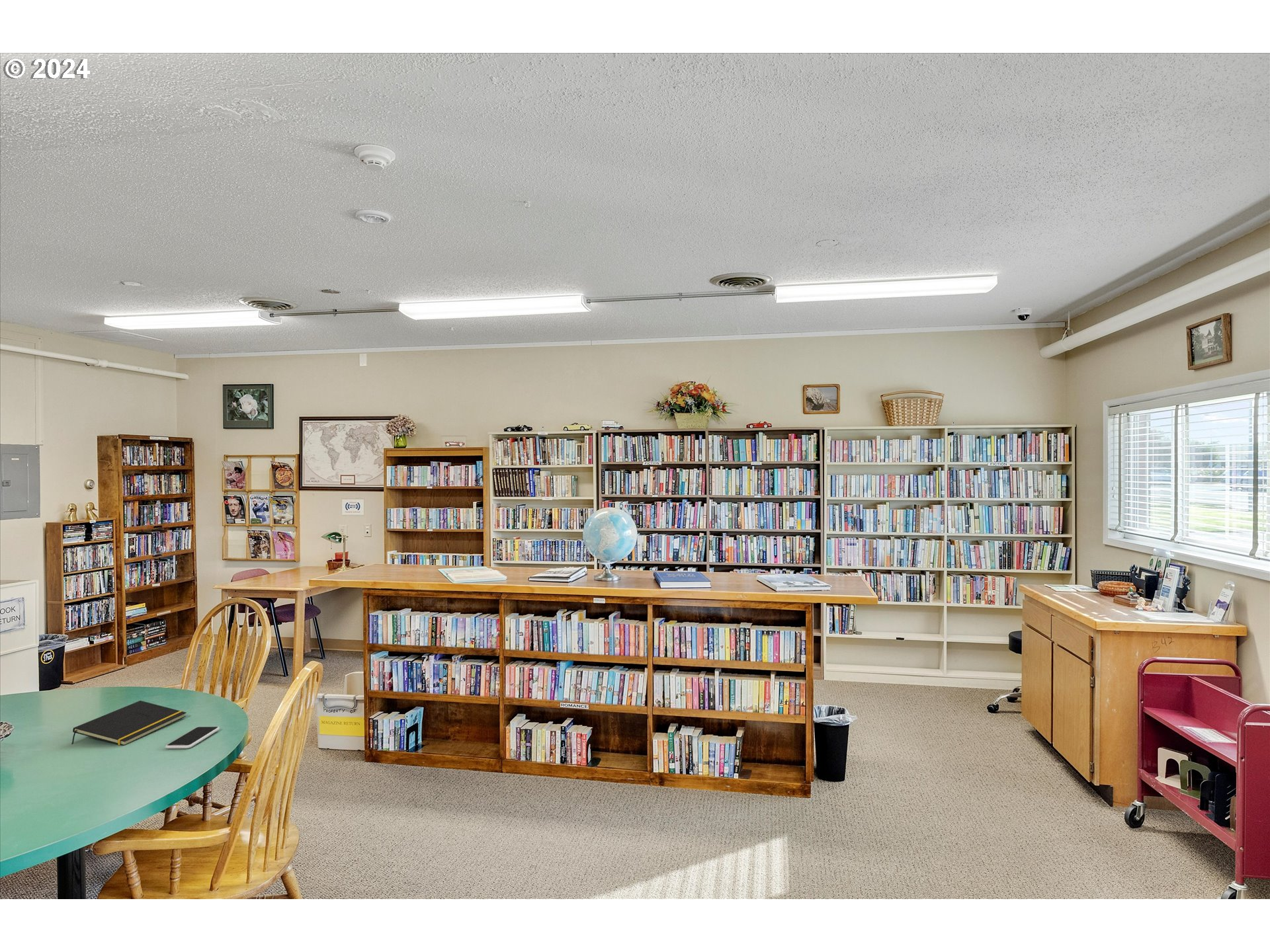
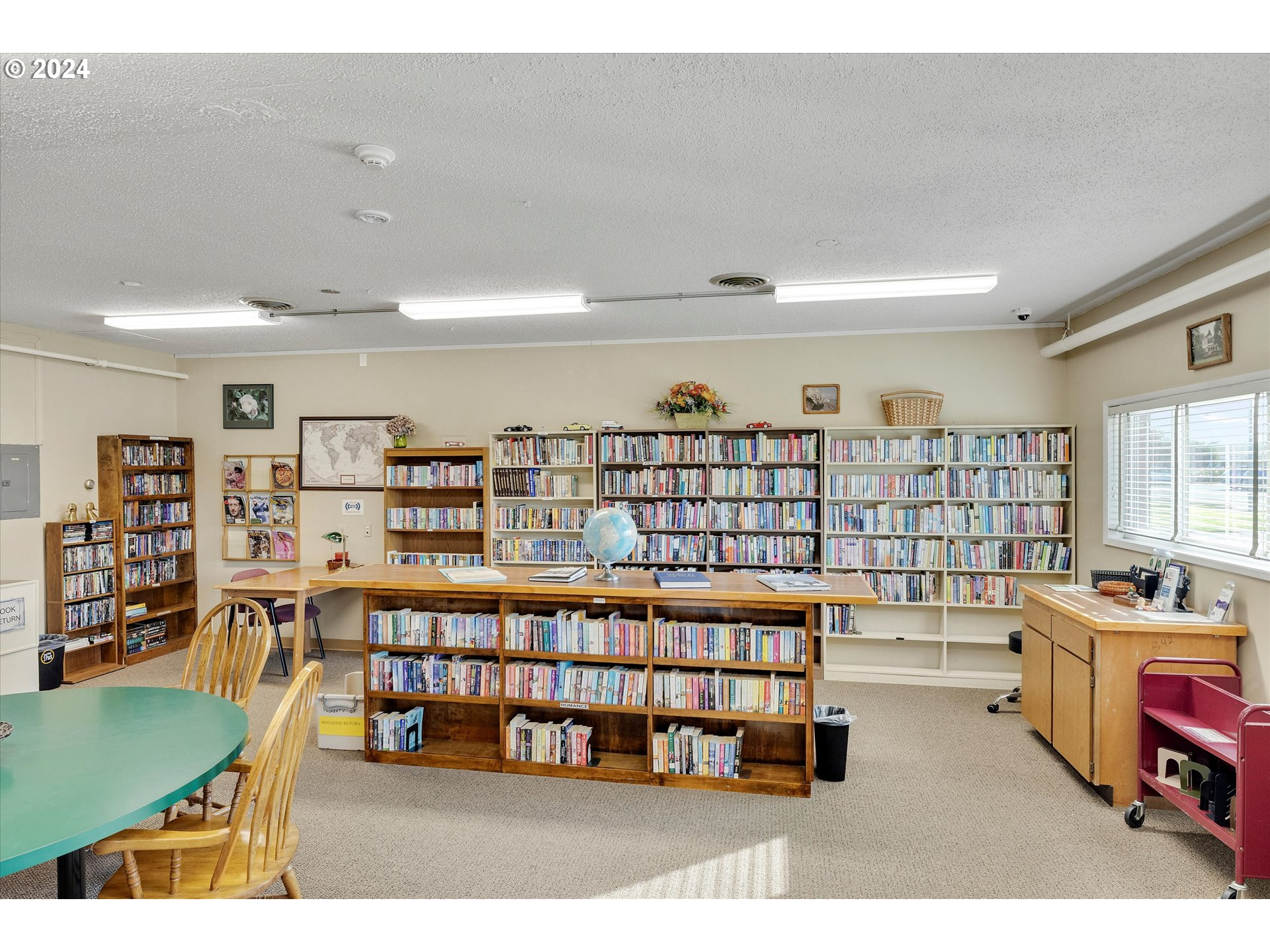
- smartphone [165,726,220,749]
- notepad [71,700,187,746]
